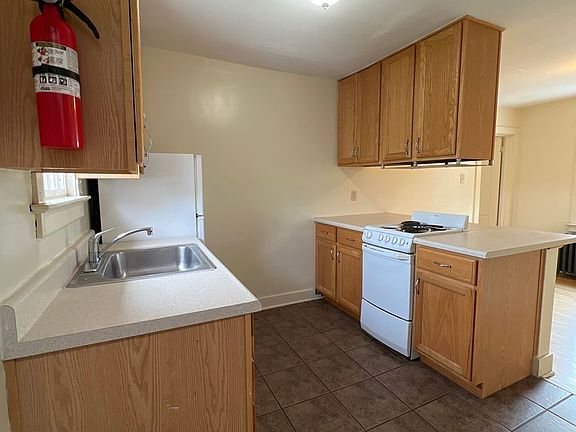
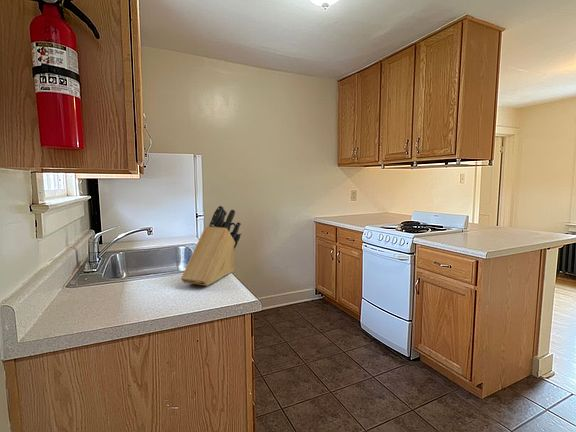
+ knife block [180,205,242,287]
